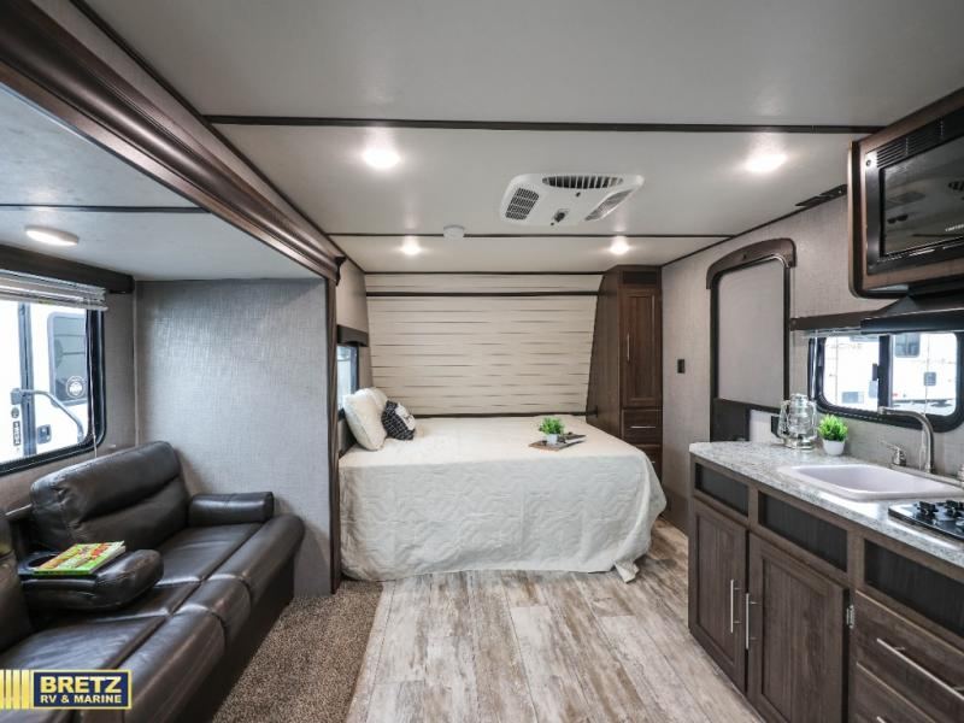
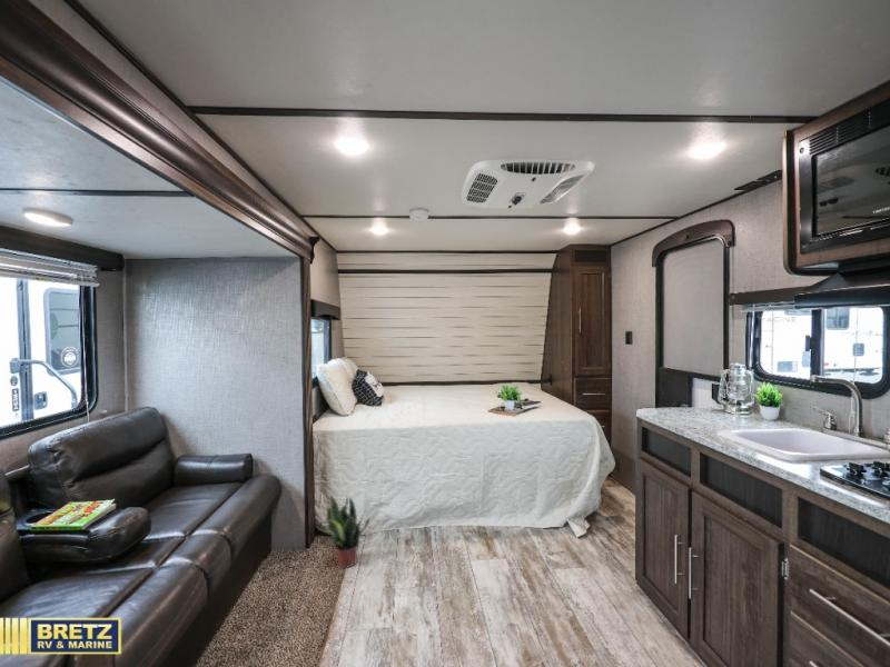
+ potted plant [325,494,372,569]
